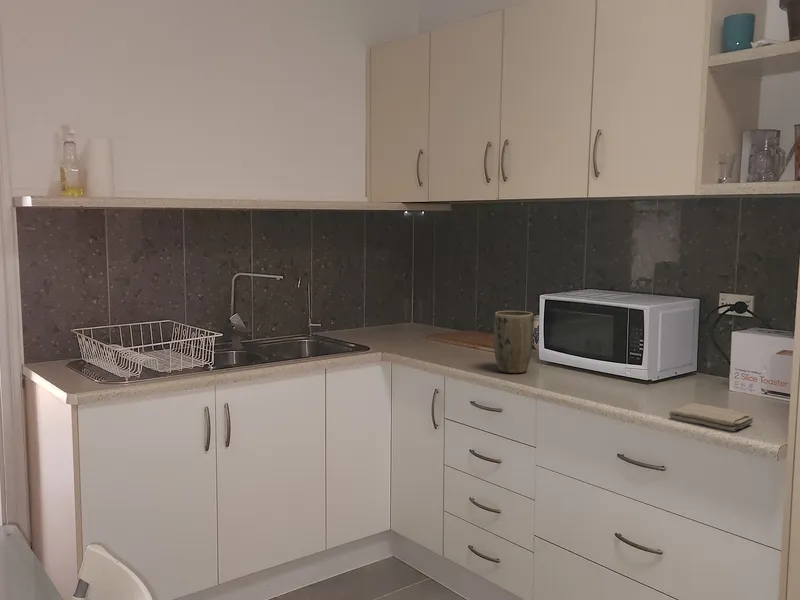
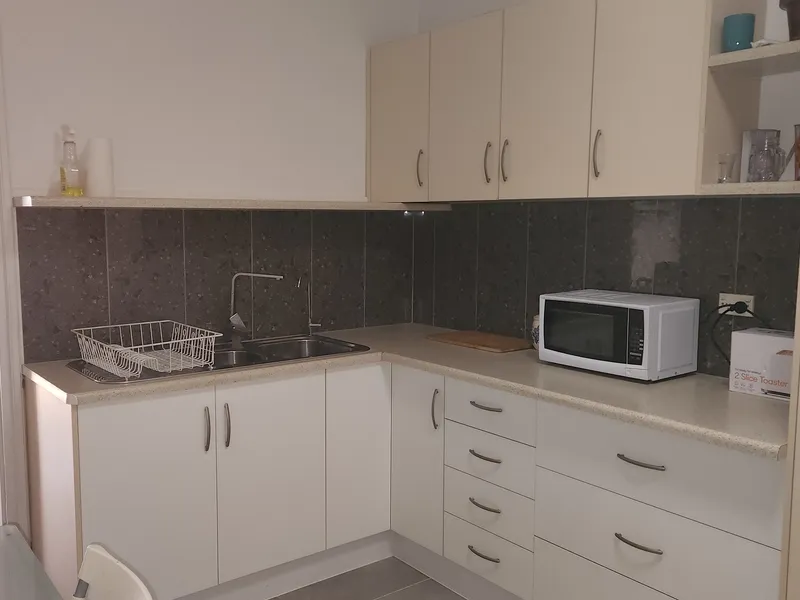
- plant pot [493,310,534,374]
- washcloth [668,402,754,432]
